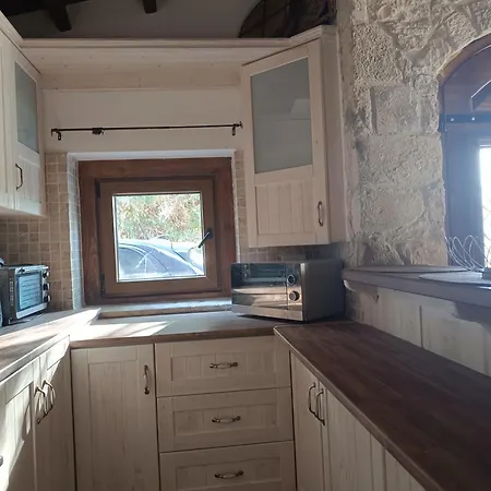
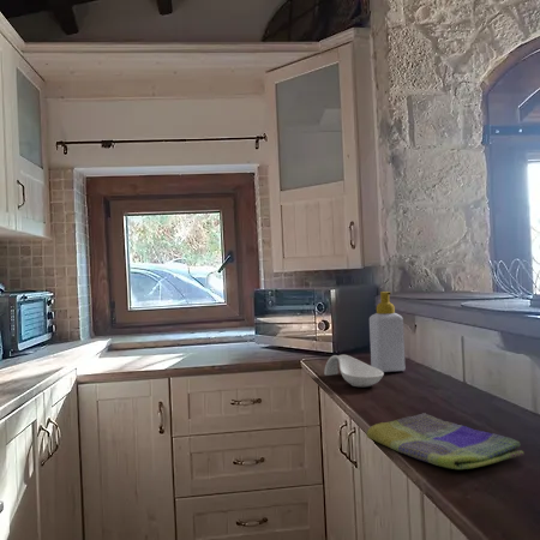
+ soap bottle [368,290,407,373]
+ spoon rest [323,353,385,388]
+ dish towel [365,412,526,470]
